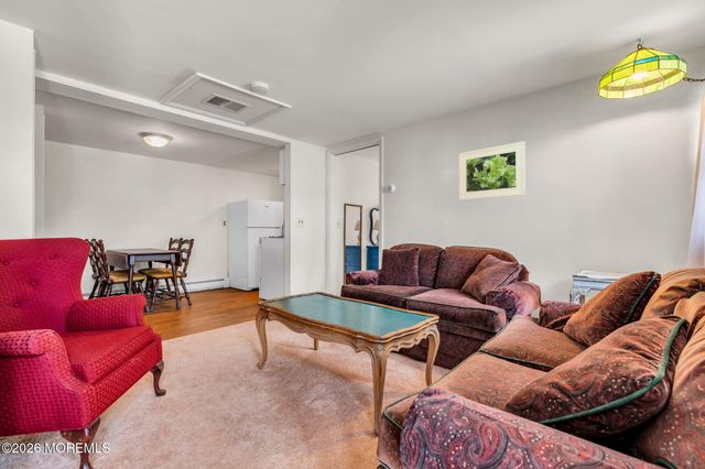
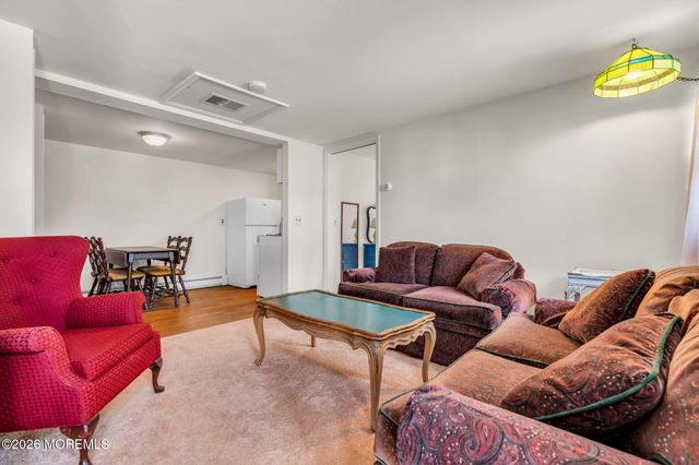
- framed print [458,141,527,201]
